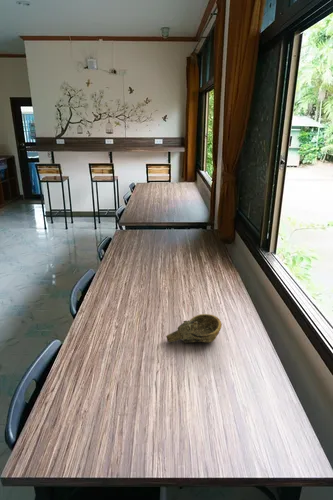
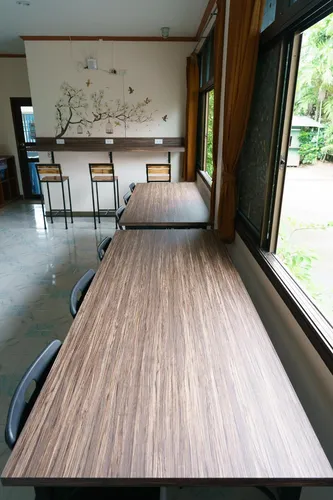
- decorative bowl [165,313,222,344]
